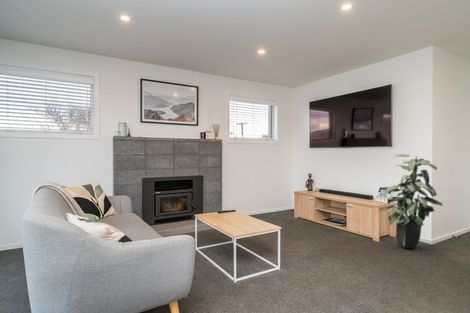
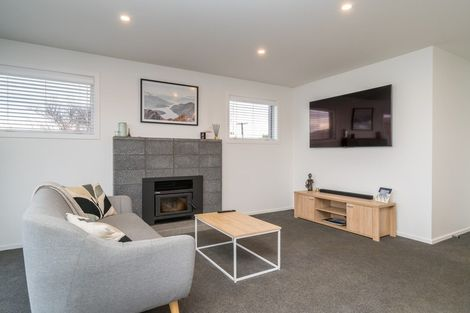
- indoor plant [383,153,444,250]
